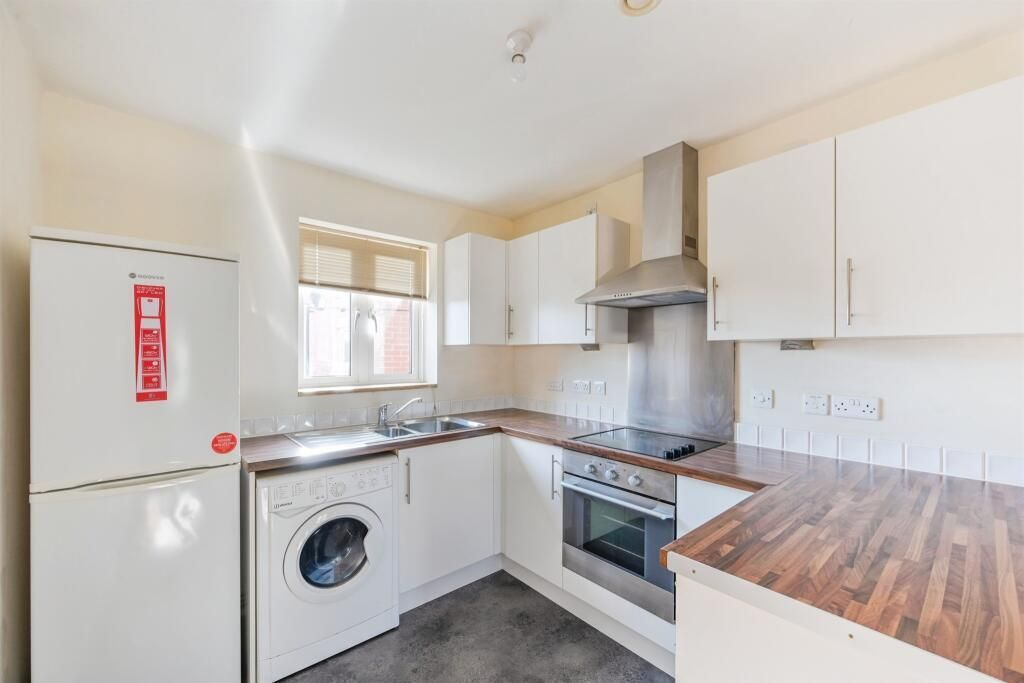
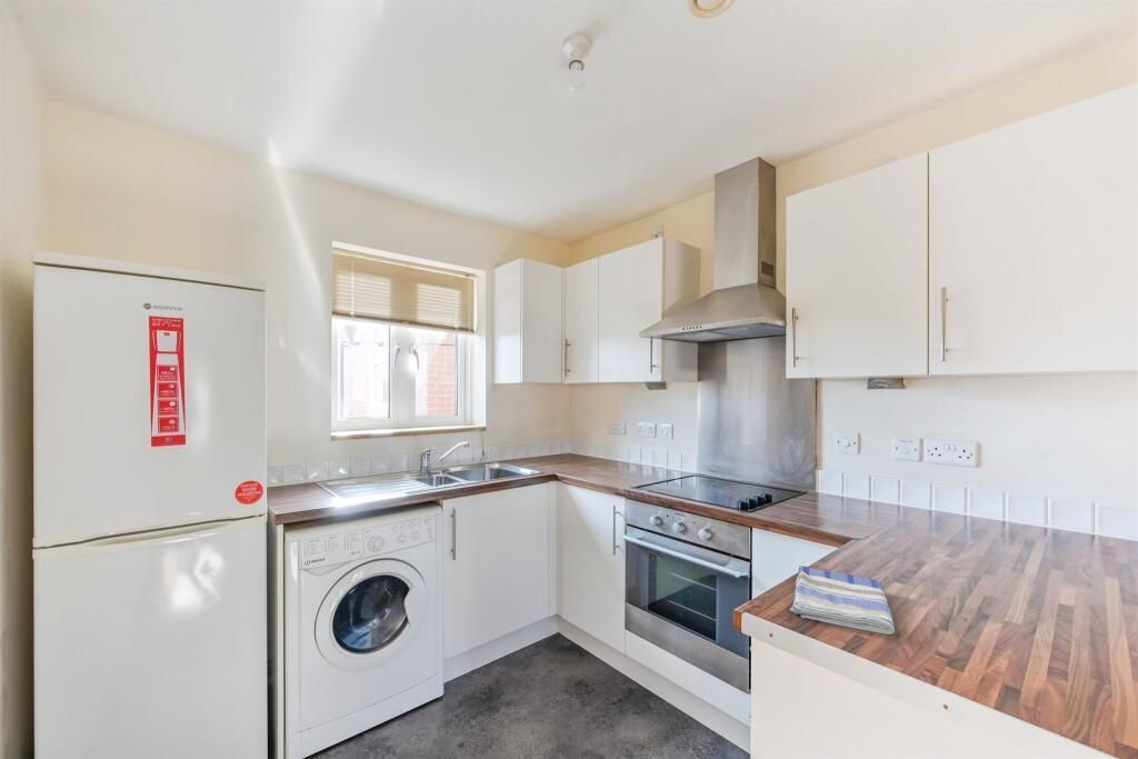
+ dish towel [789,565,896,636]
